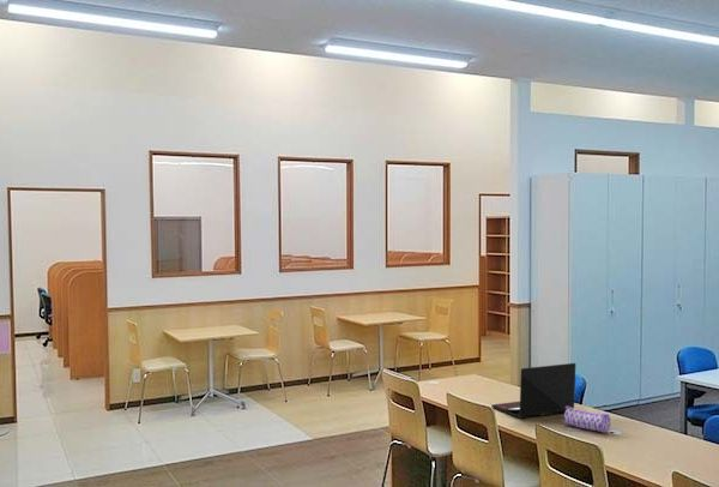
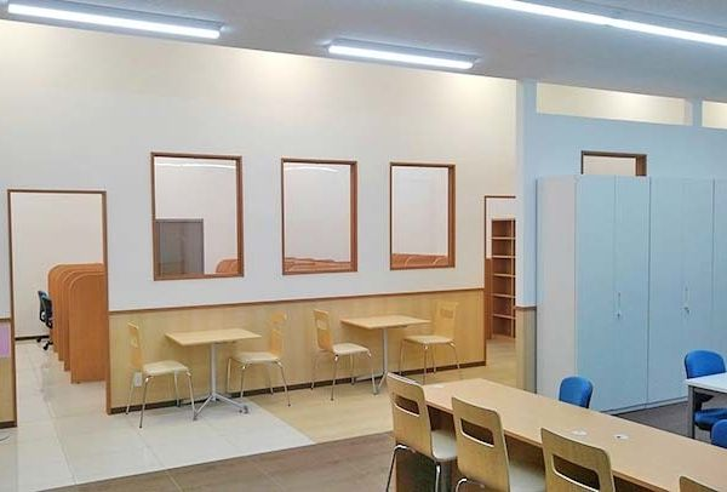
- laptop [490,362,576,420]
- pencil case [561,407,611,434]
